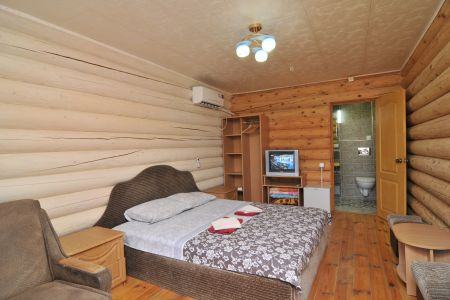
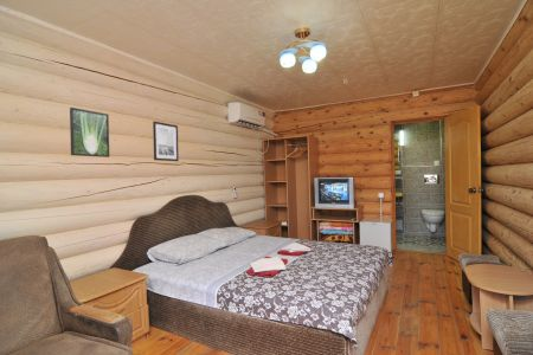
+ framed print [69,106,110,159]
+ wall art [152,121,180,162]
